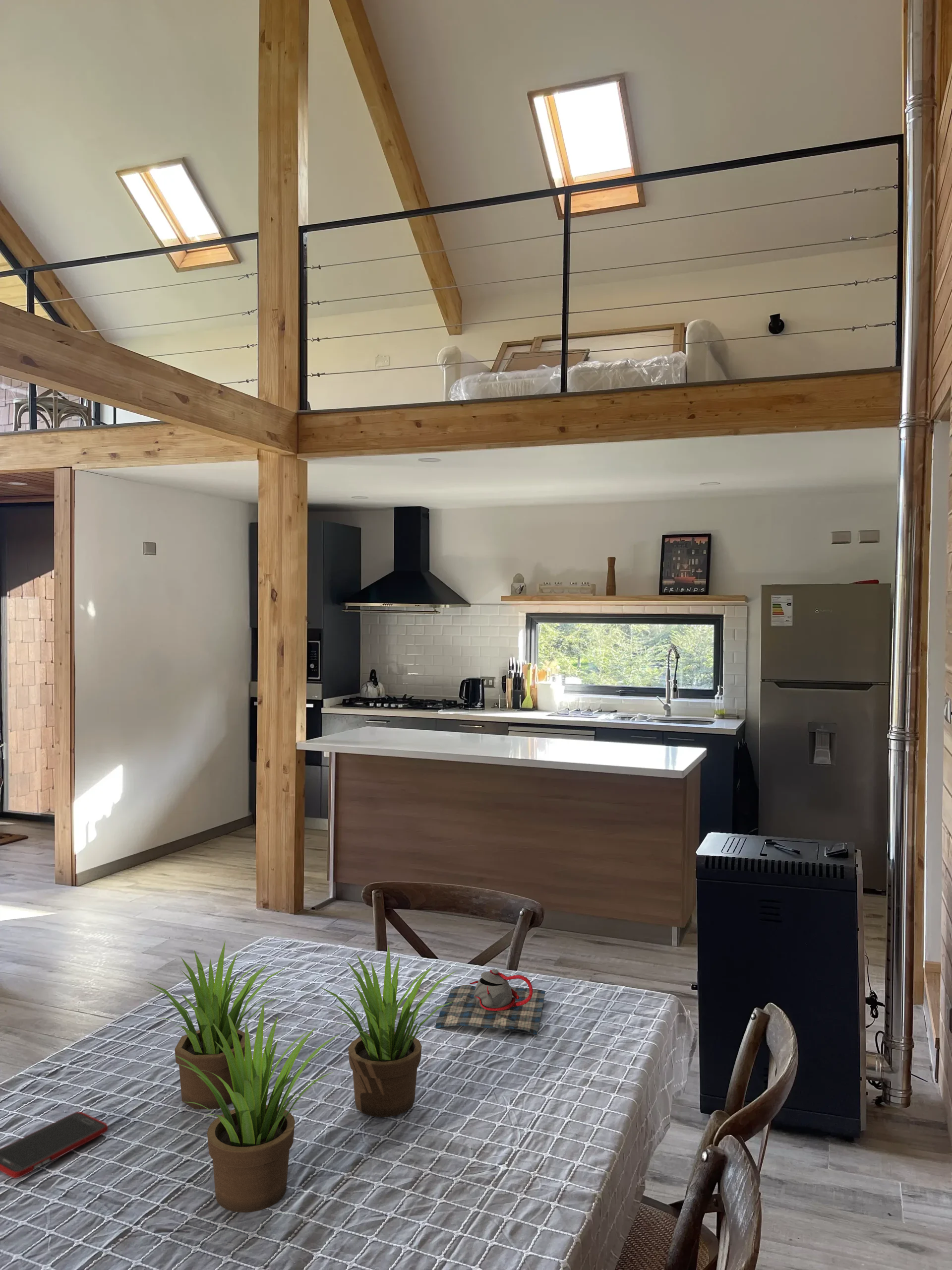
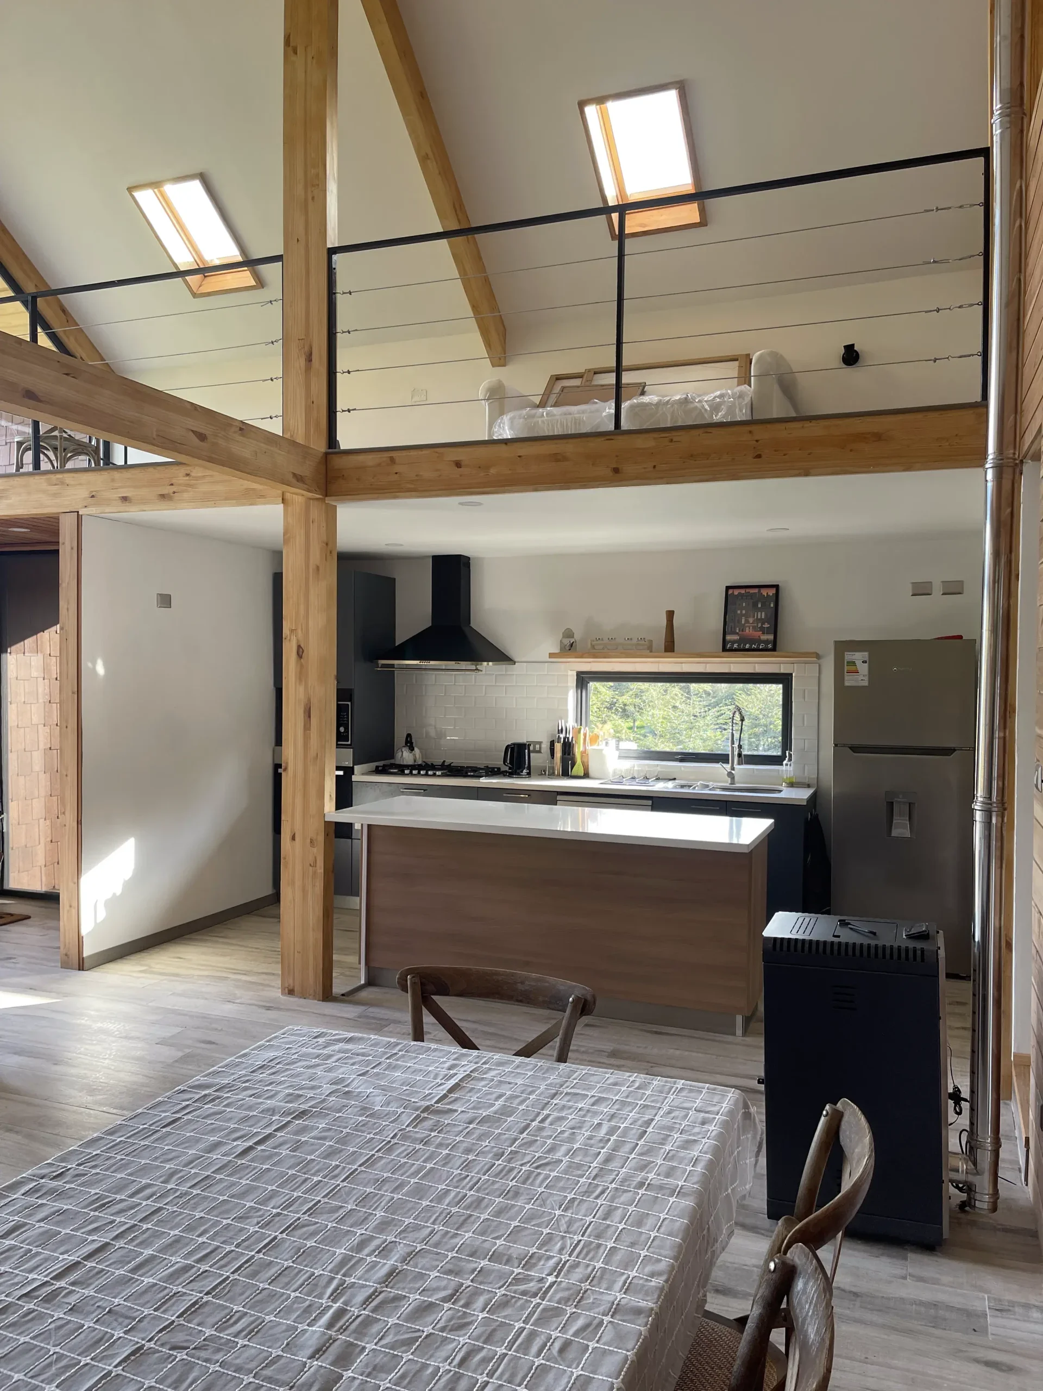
- teapot [435,969,547,1035]
- cell phone [0,1111,109,1179]
- plant [147,940,458,1213]
